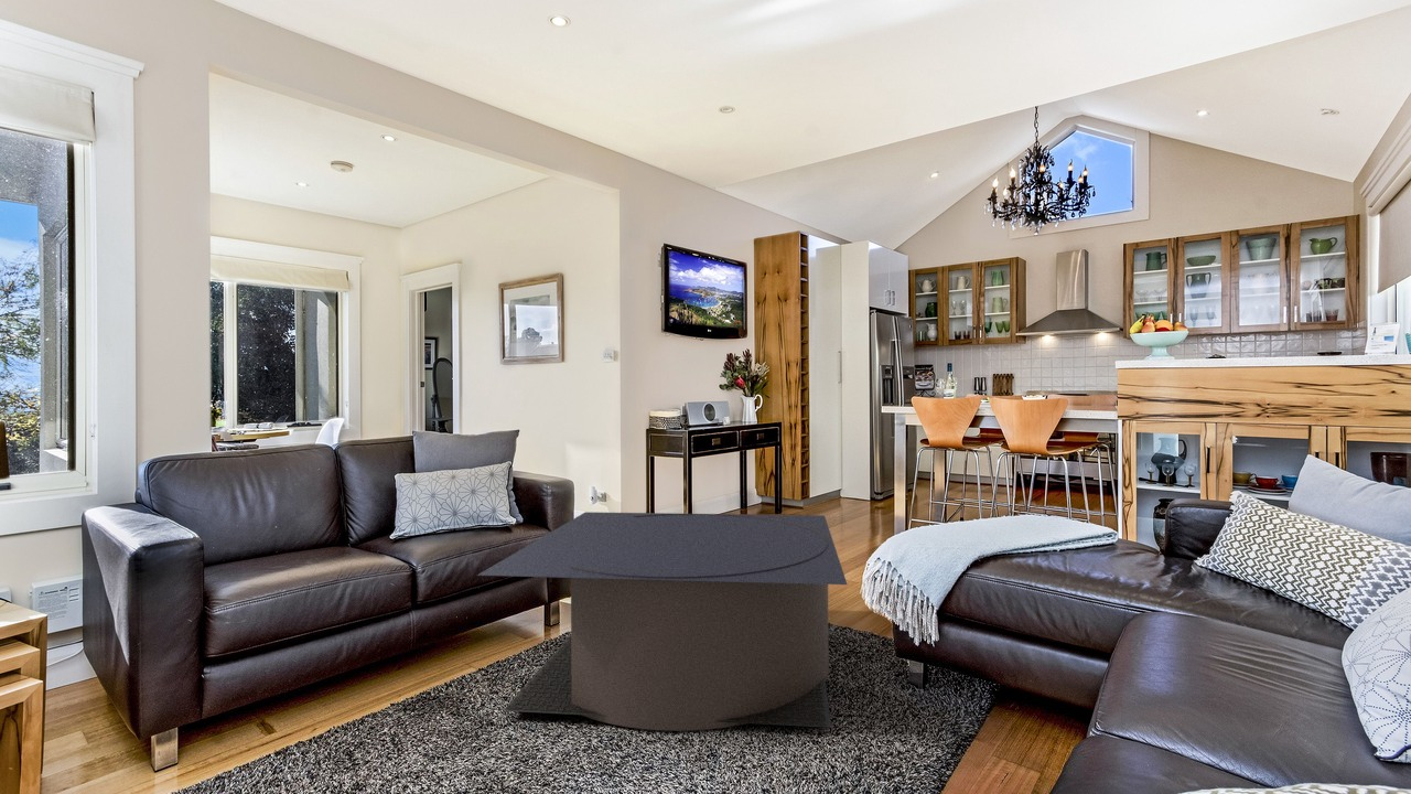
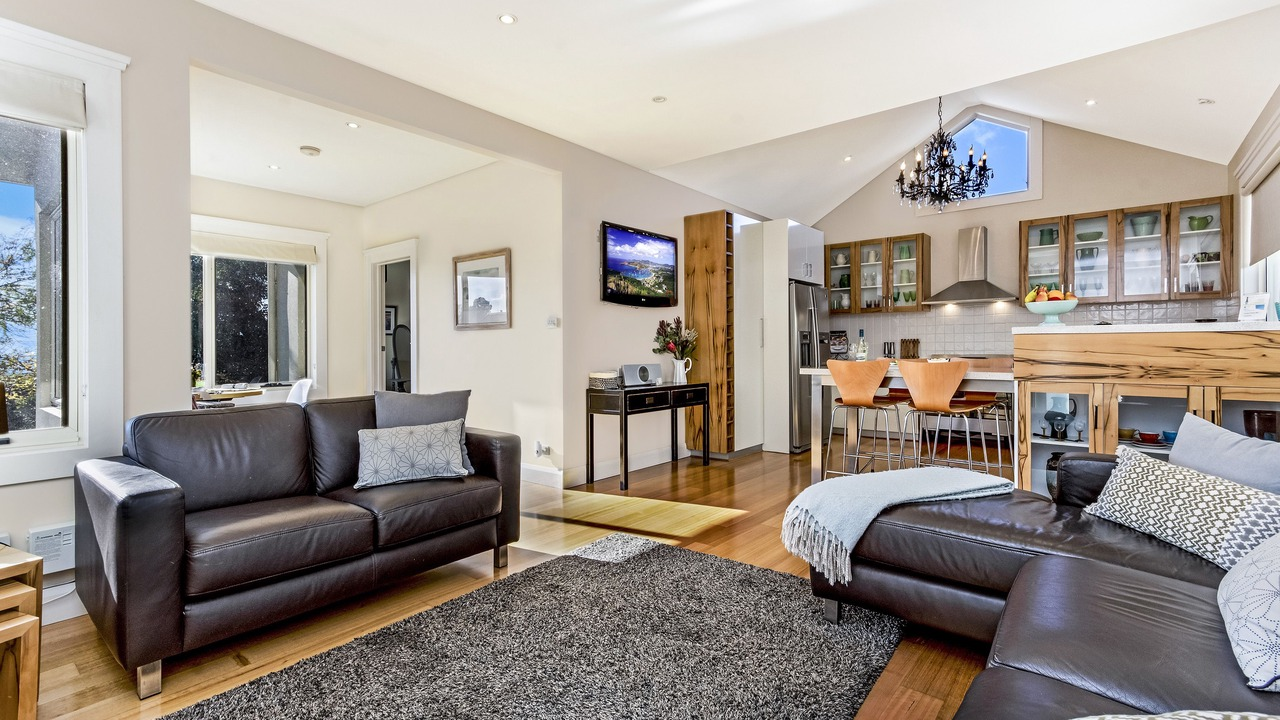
- coffee table [476,511,848,732]
